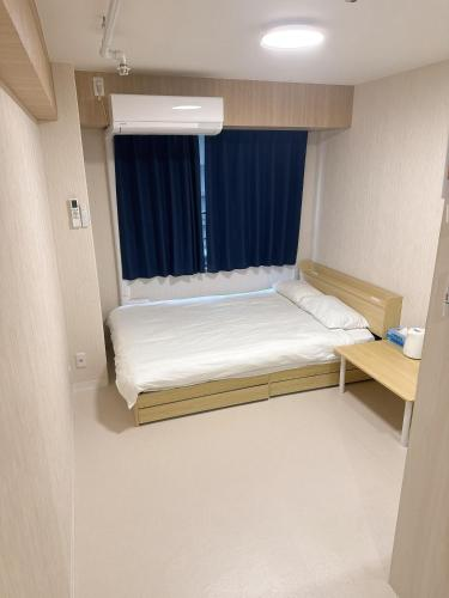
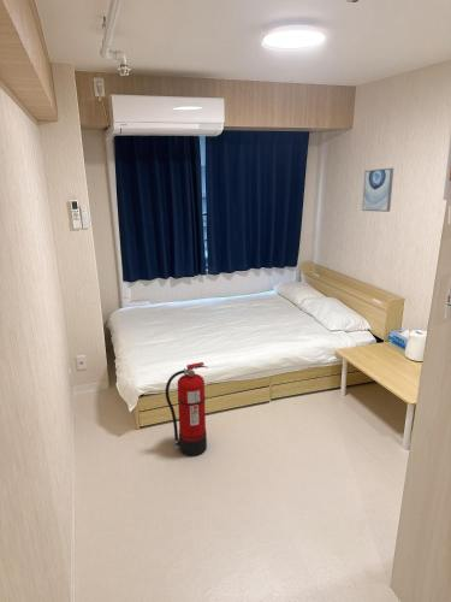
+ wall art [361,167,394,213]
+ fire extinguisher [165,361,209,456]
